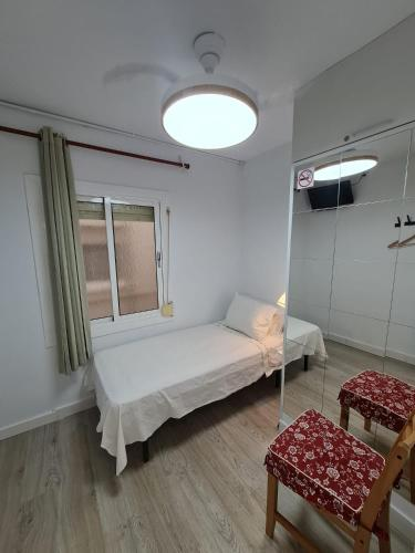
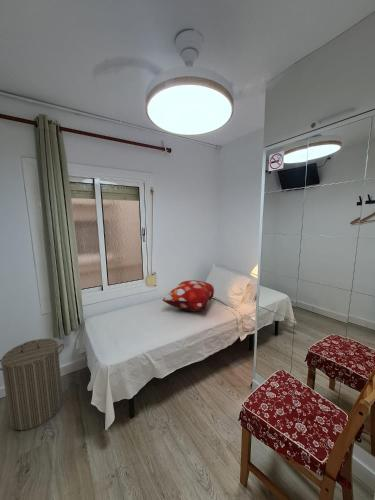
+ laundry hamper [0,338,65,431]
+ decorative pillow [162,279,215,312]
